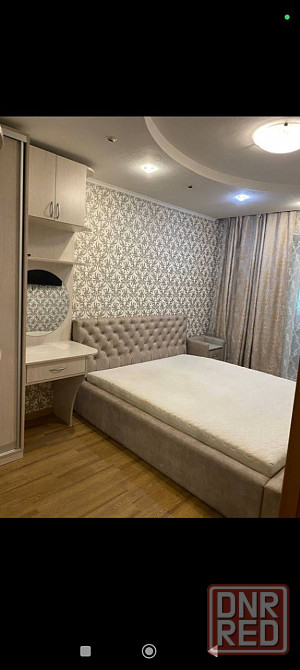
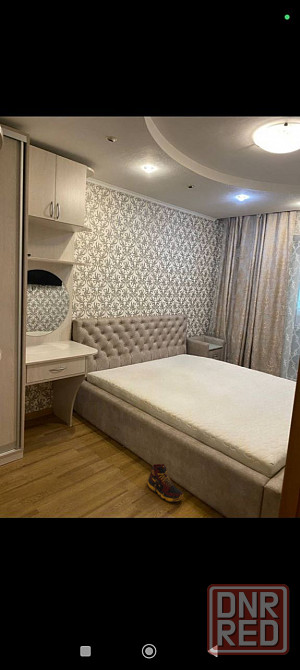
+ shoe [147,463,184,503]
